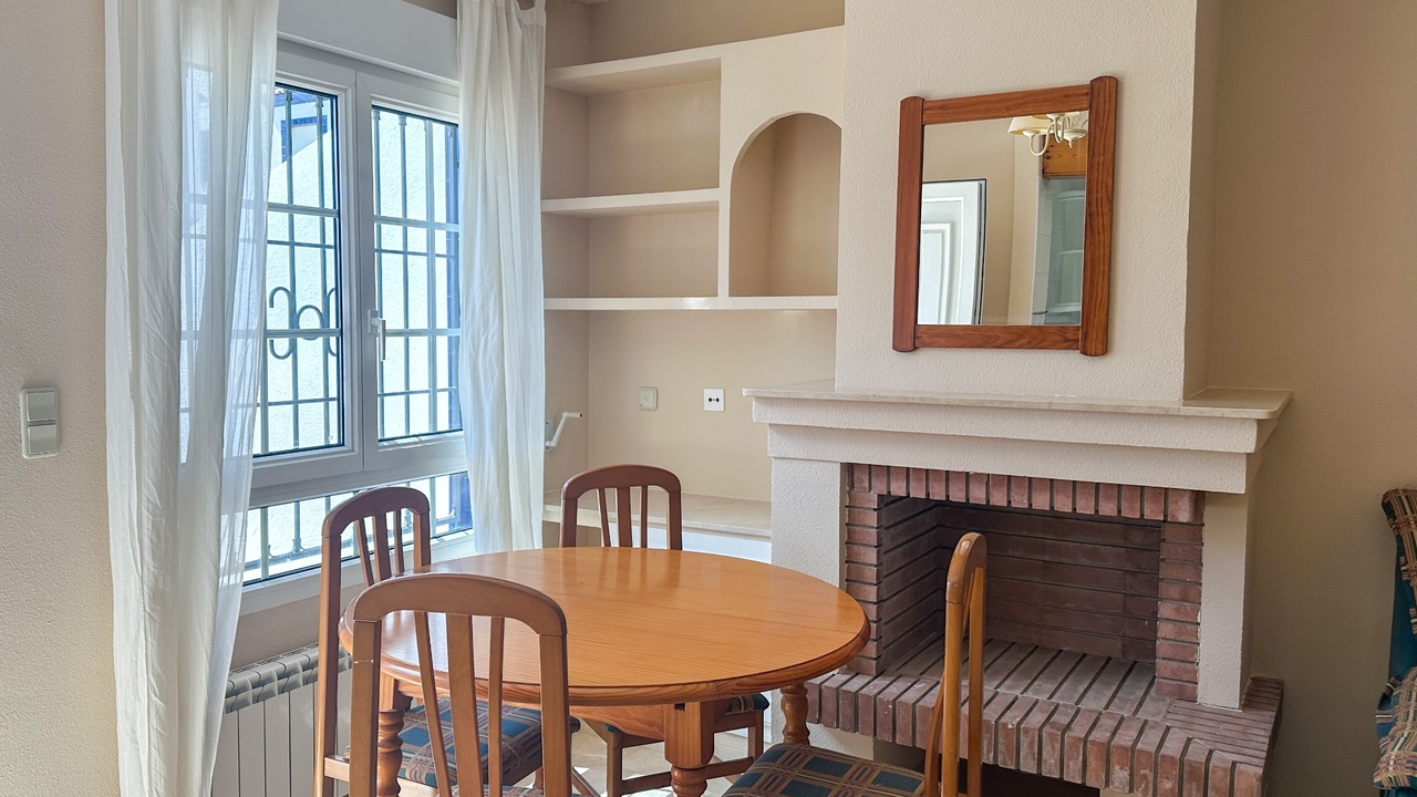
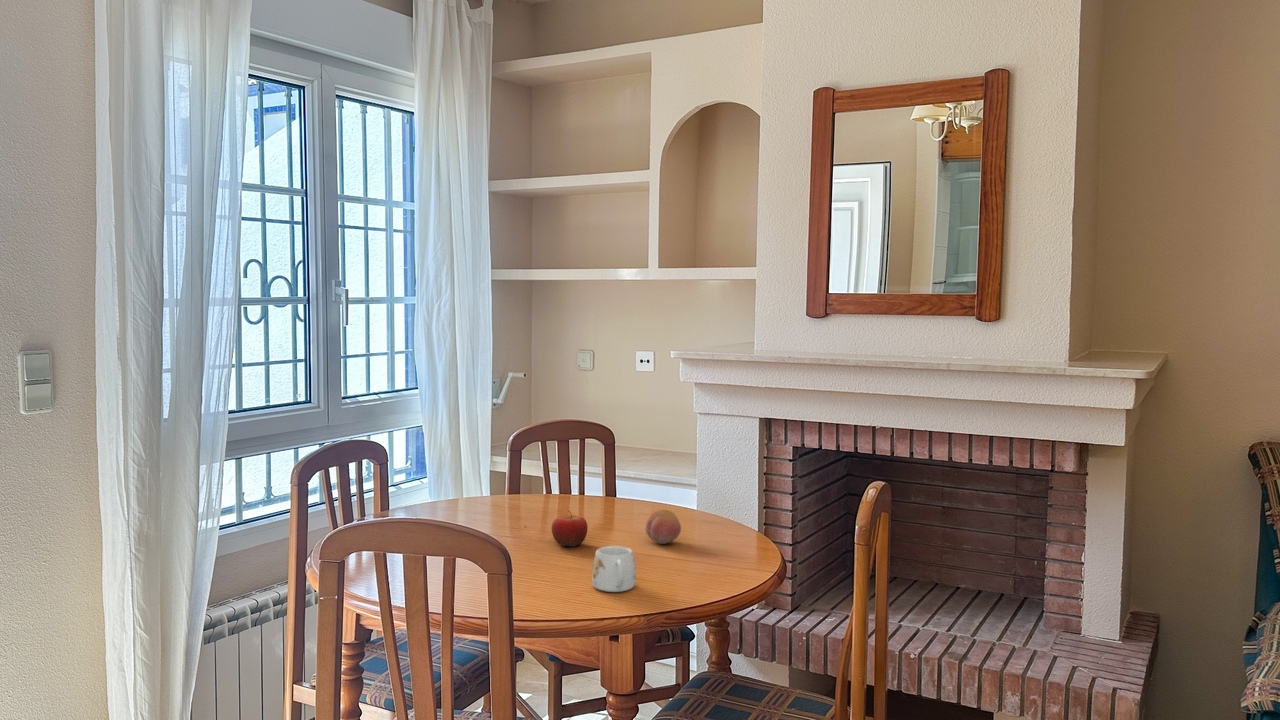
+ mug [591,545,637,593]
+ fruit [644,508,682,545]
+ fruit [551,510,588,548]
